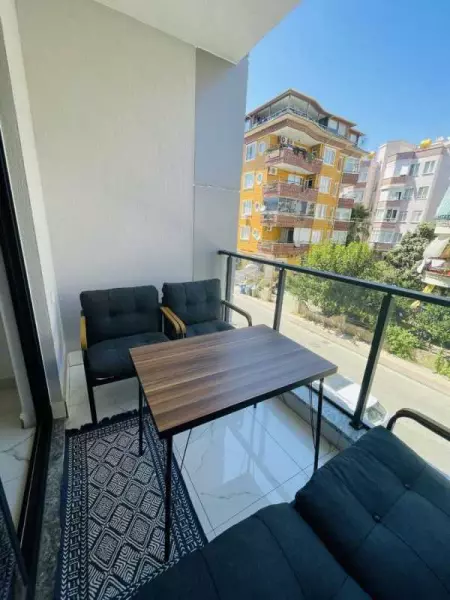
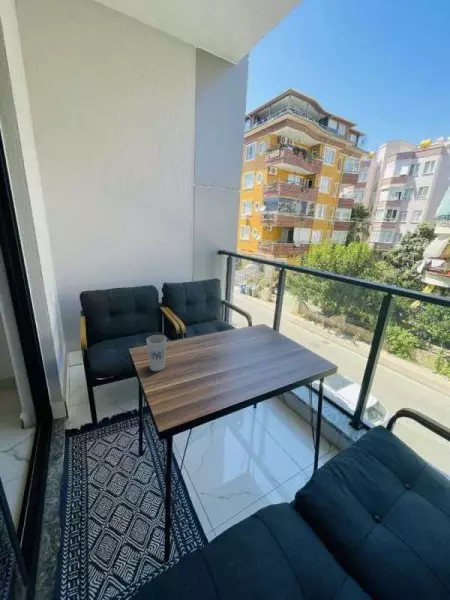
+ cup [145,334,167,372]
